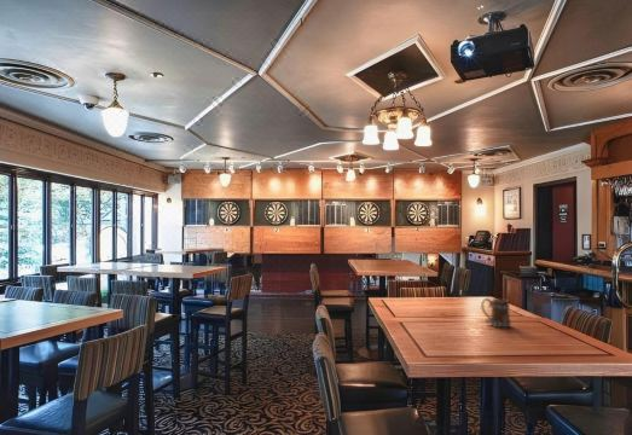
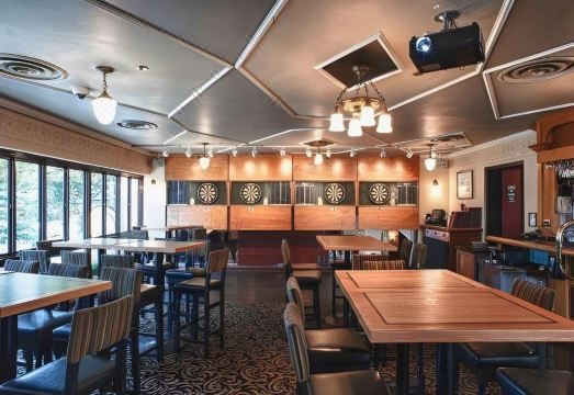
- beer mug [480,297,512,329]
